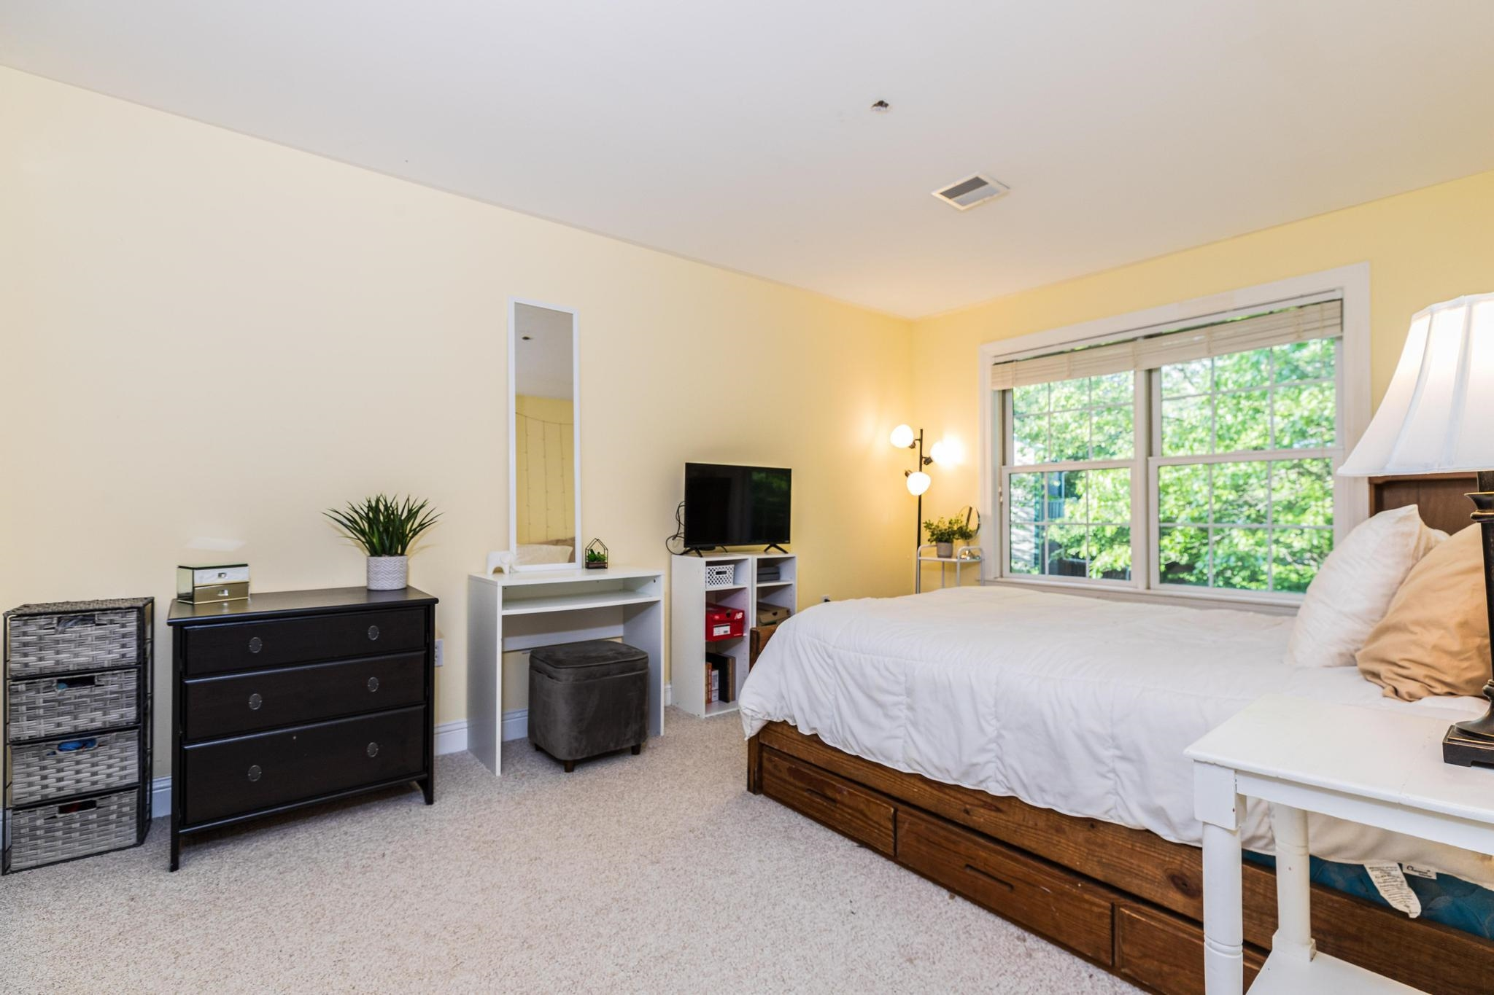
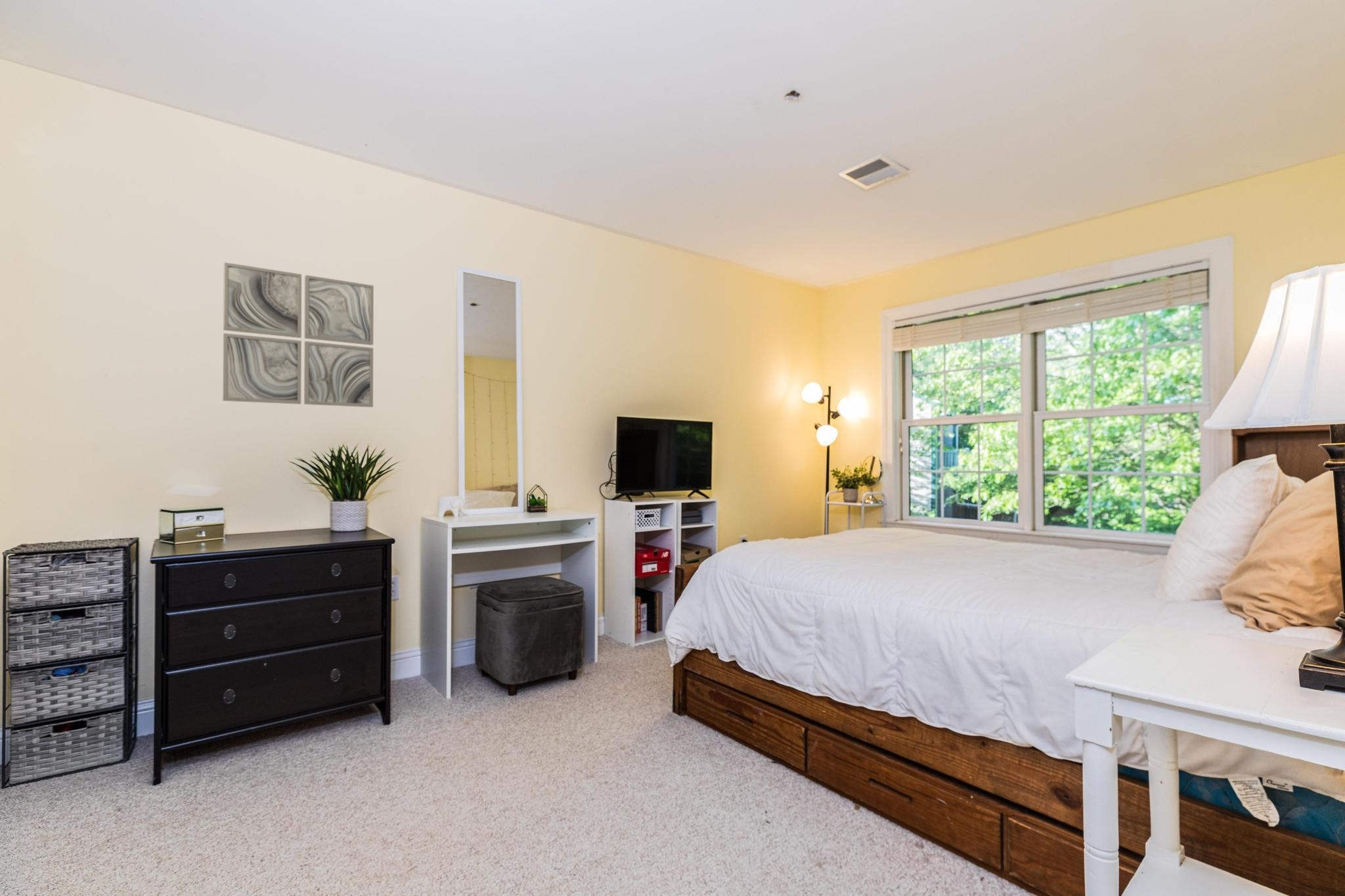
+ wall art [222,261,374,408]
